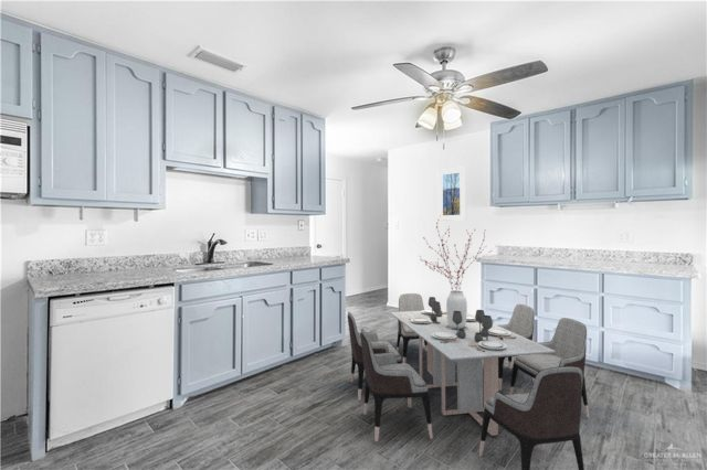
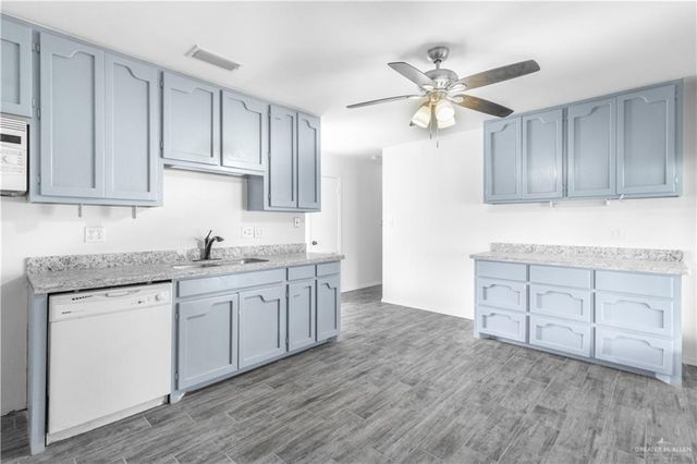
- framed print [437,165,466,222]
- dining table [347,215,590,470]
